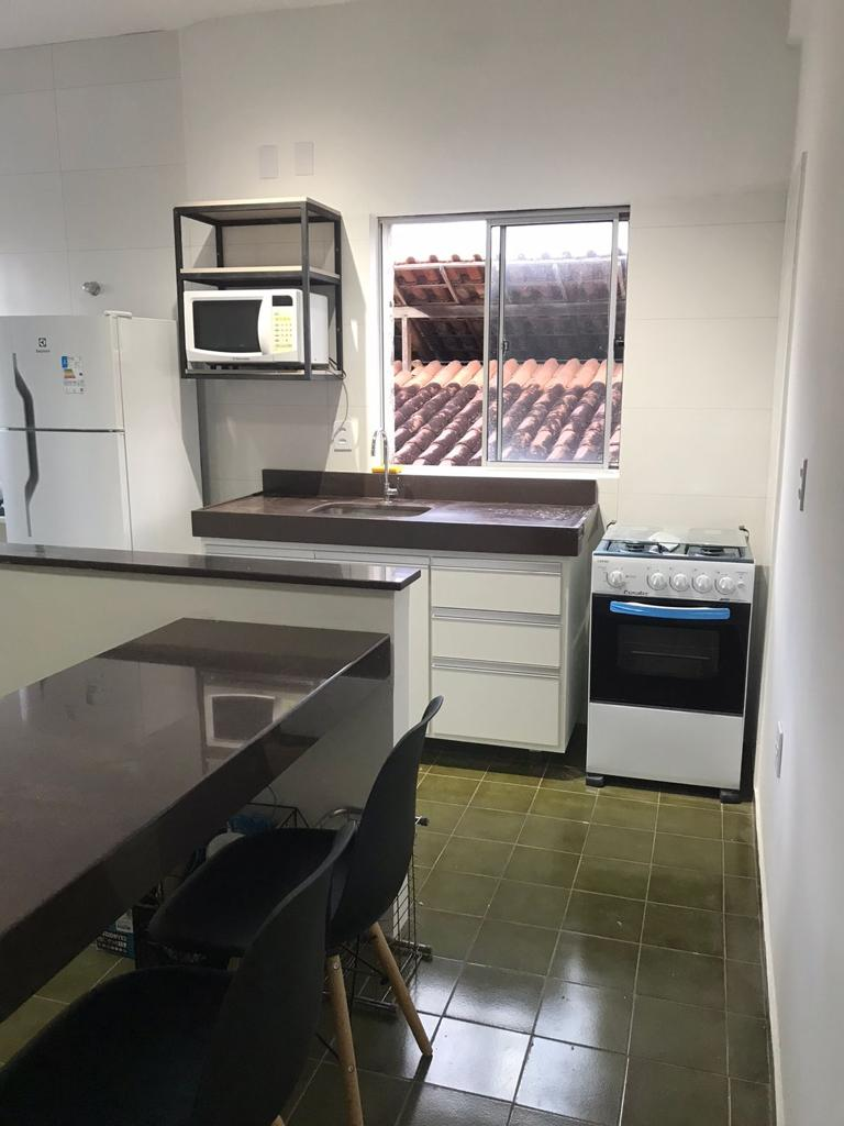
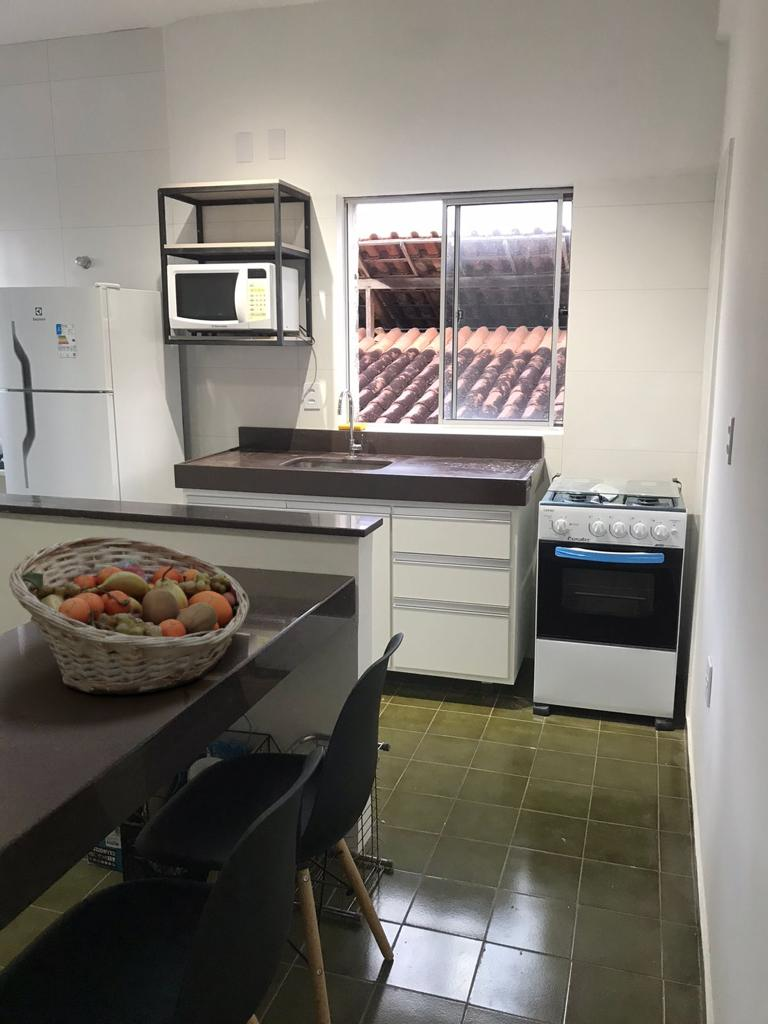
+ fruit basket [8,535,251,695]
